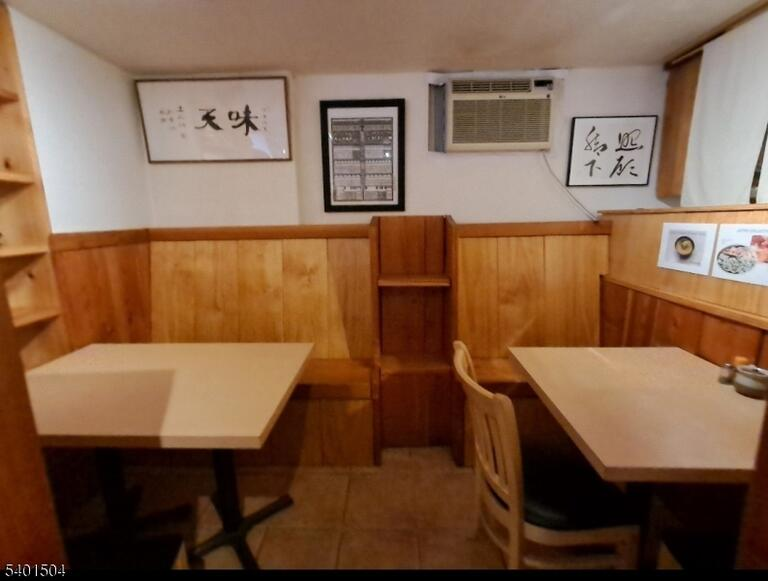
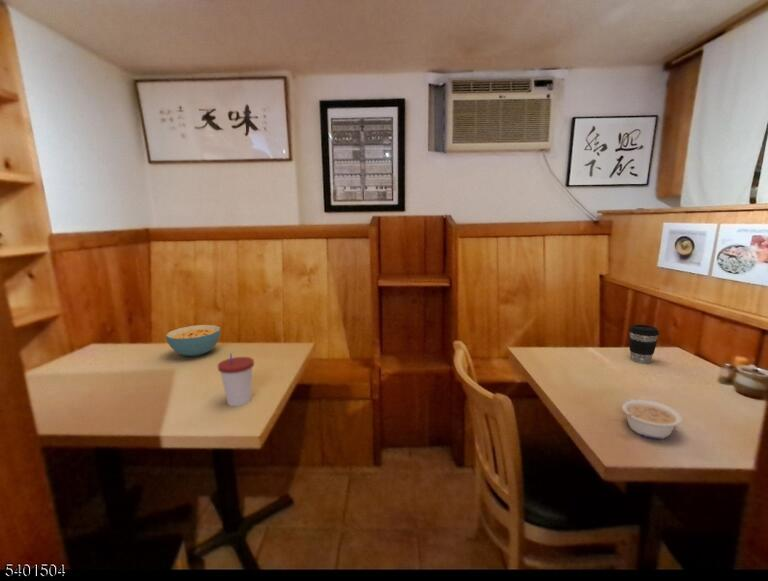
+ cereal bowl [165,324,222,357]
+ coffee cup [628,324,660,365]
+ legume [619,398,683,440]
+ cup [217,352,255,407]
